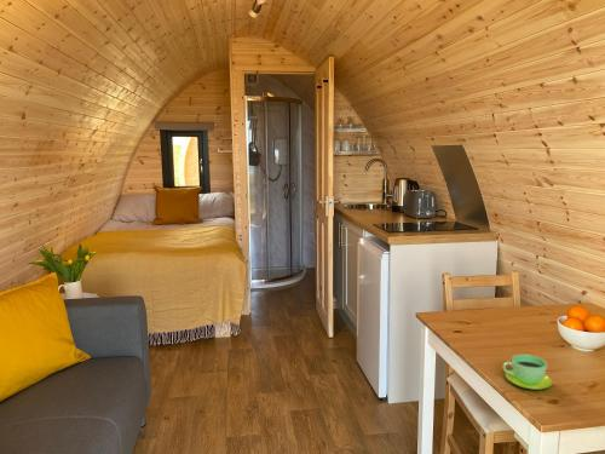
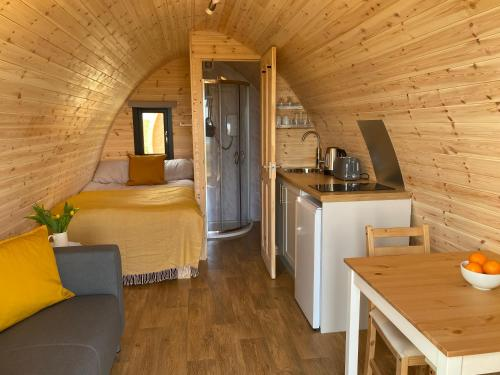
- cup [502,354,553,391]
